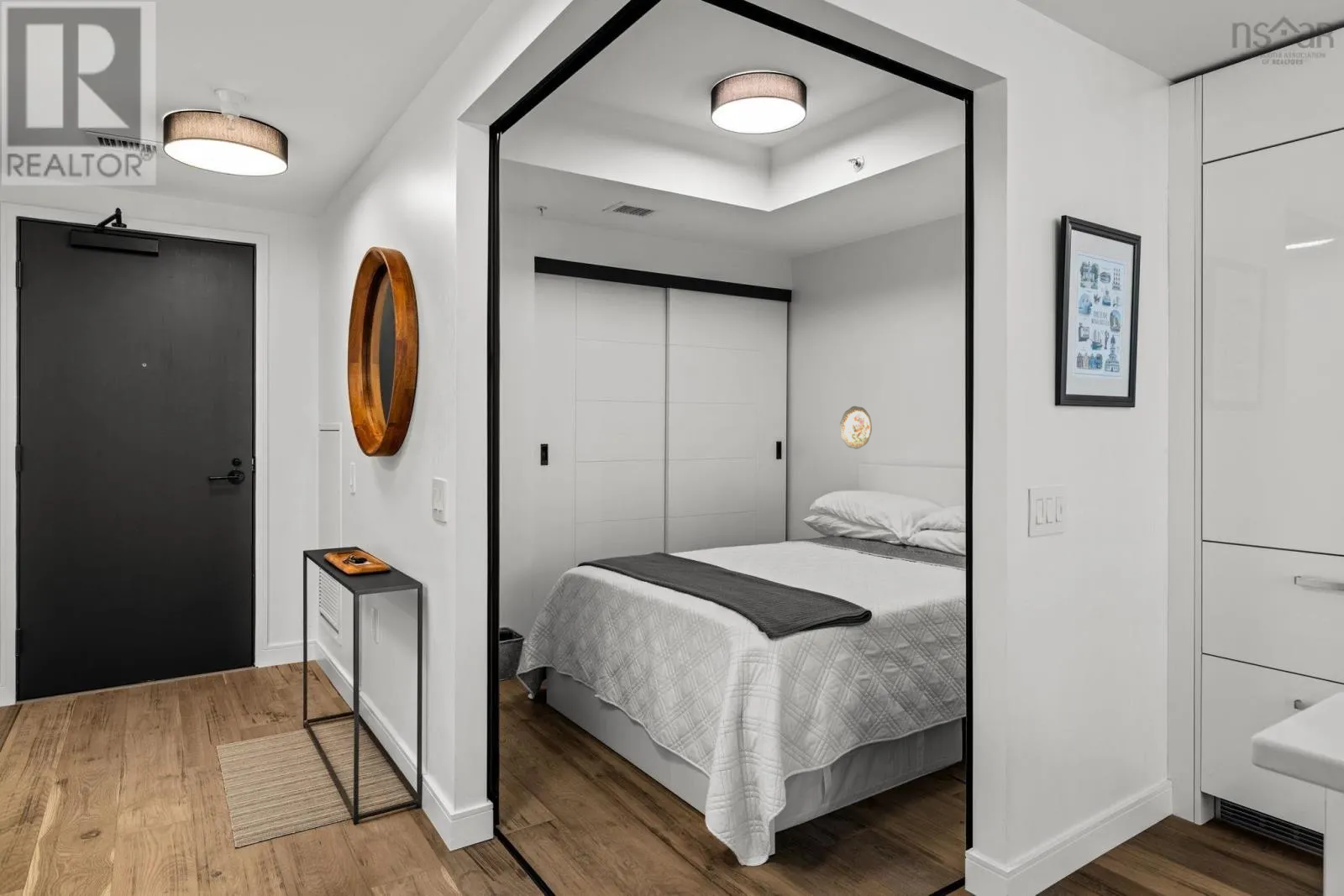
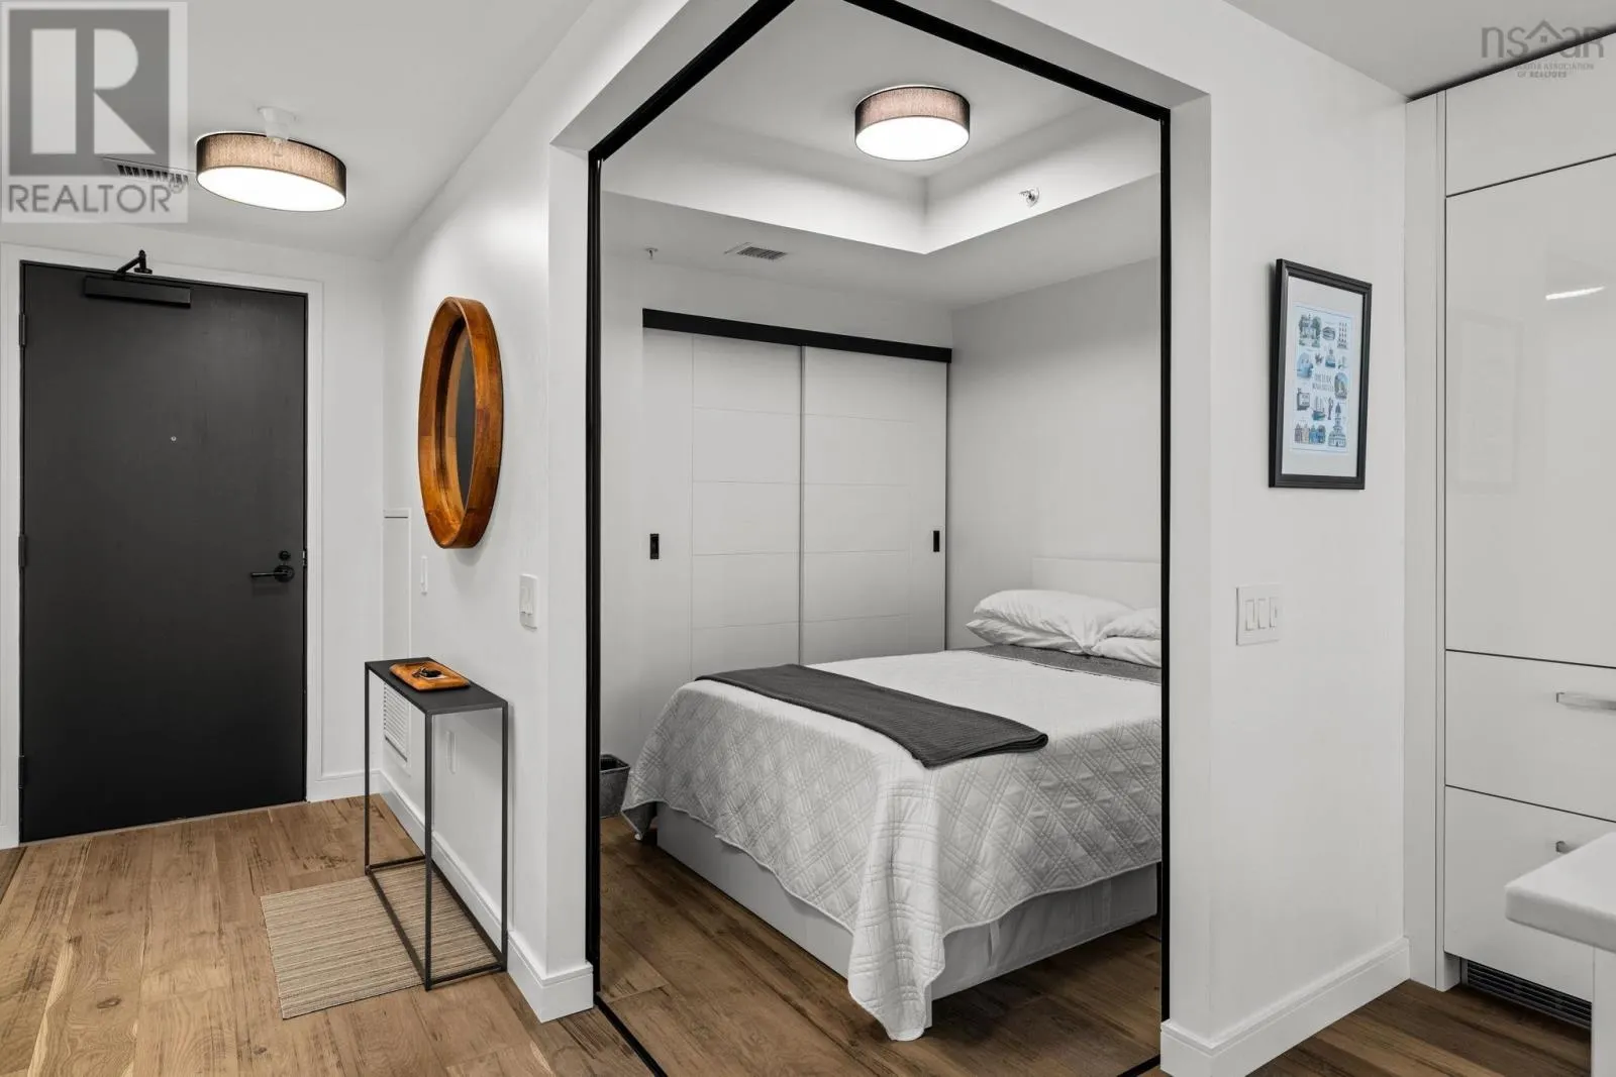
- decorative plate [839,406,873,450]
